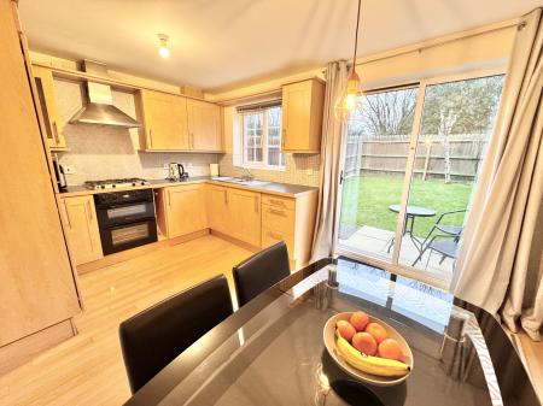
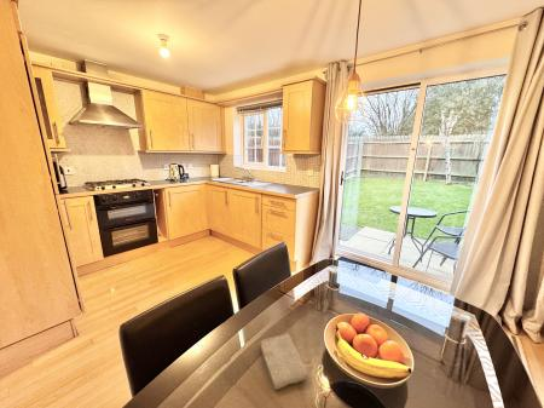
+ washcloth [260,333,311,391]
